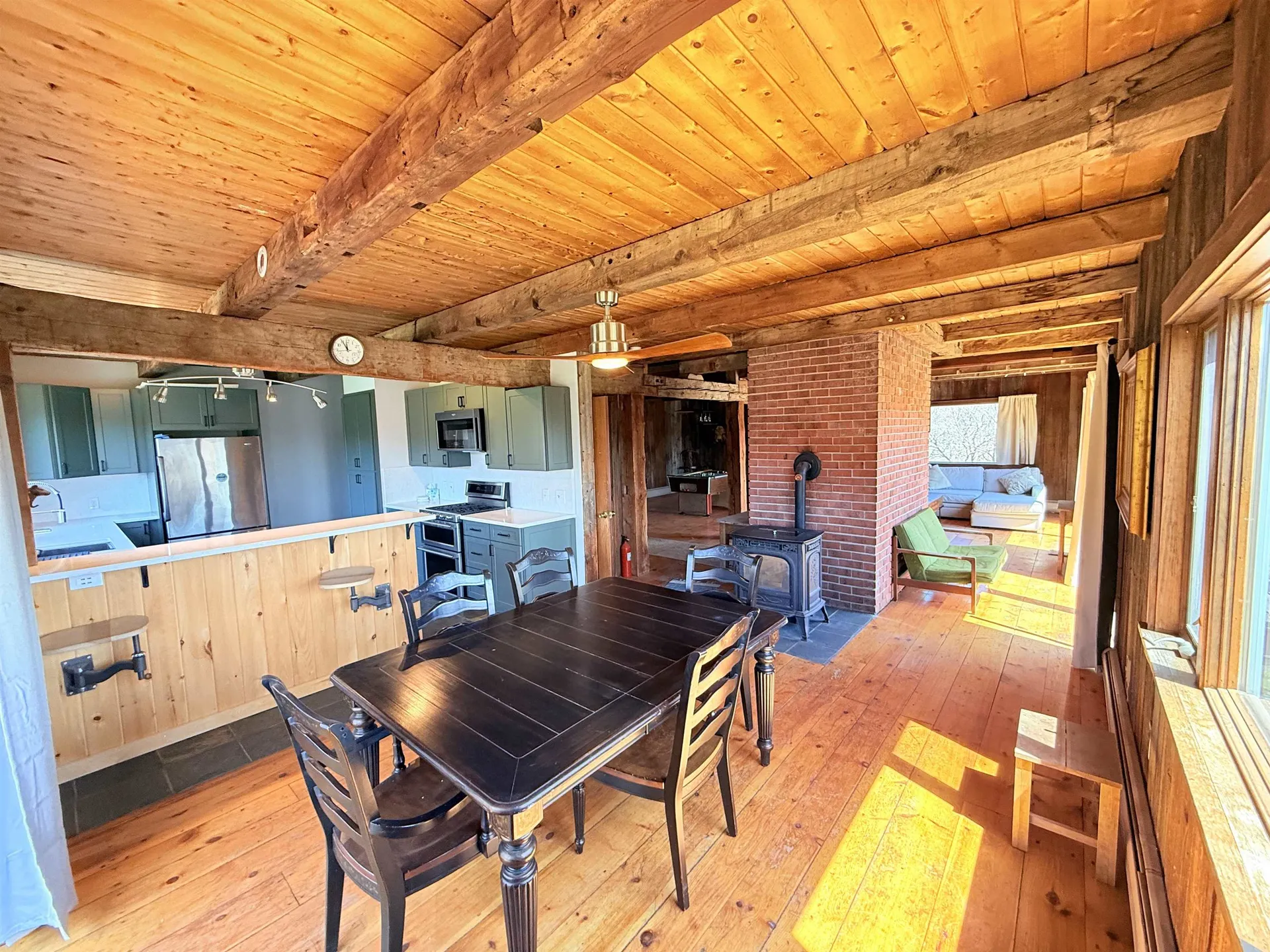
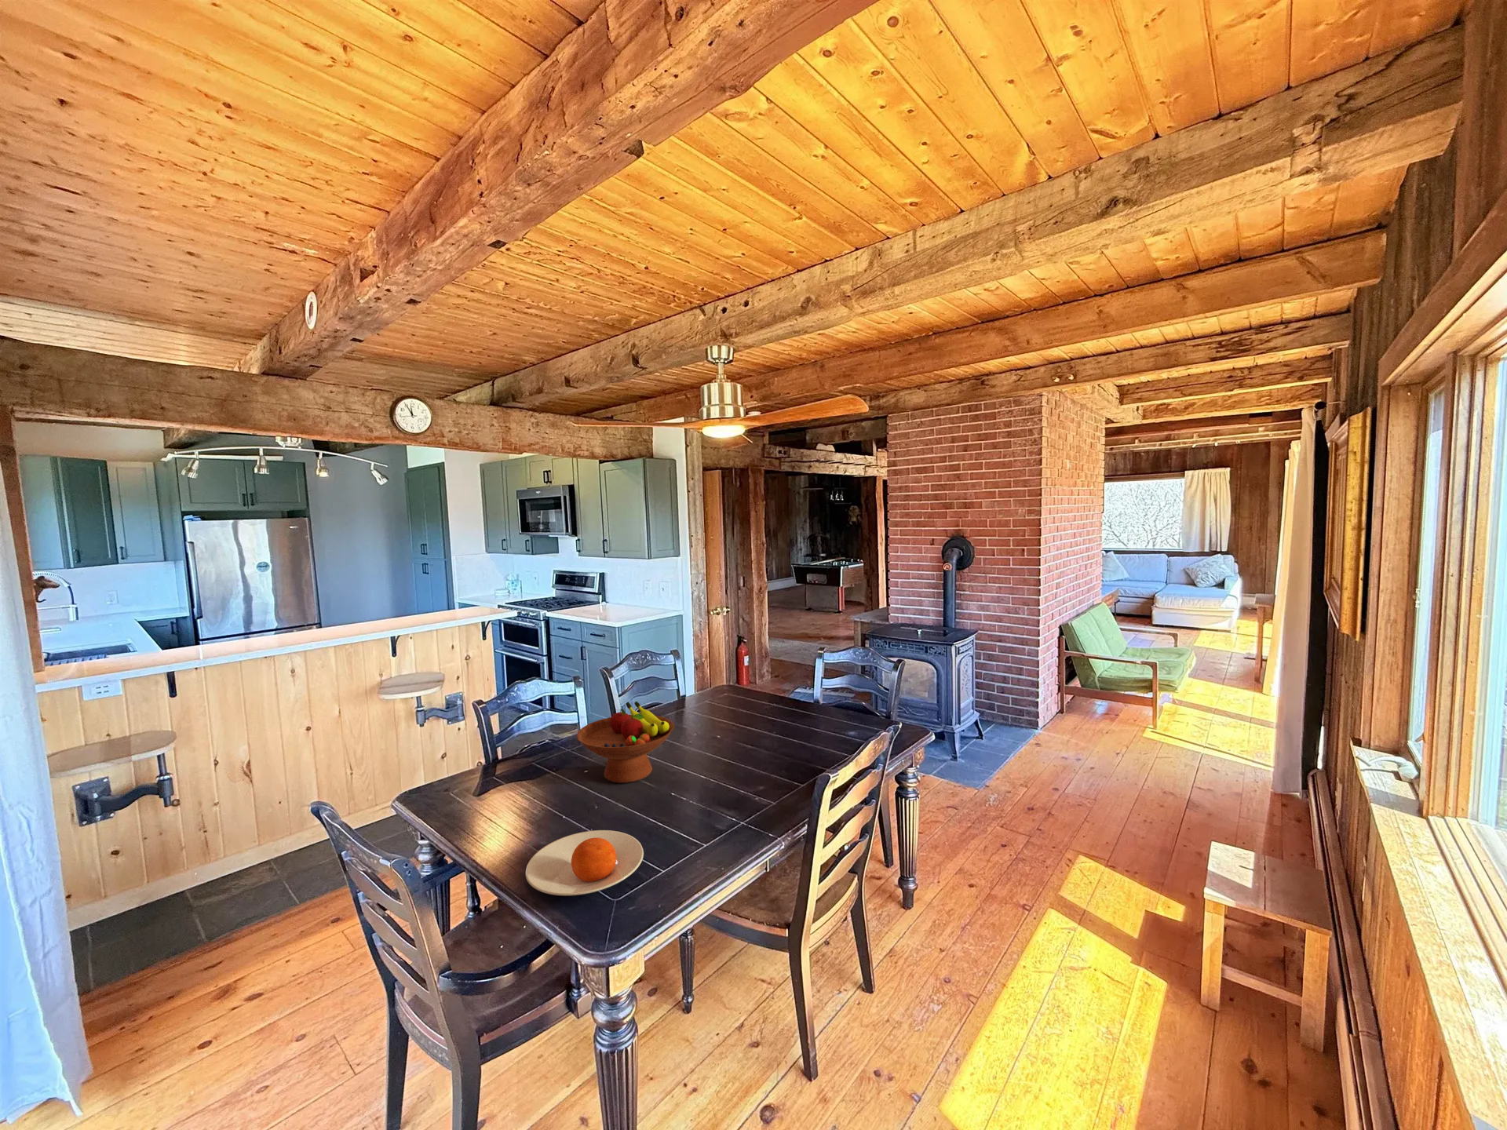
+ plate [526,830,644,896]
+ fruit bowl [577,700,675,783]
